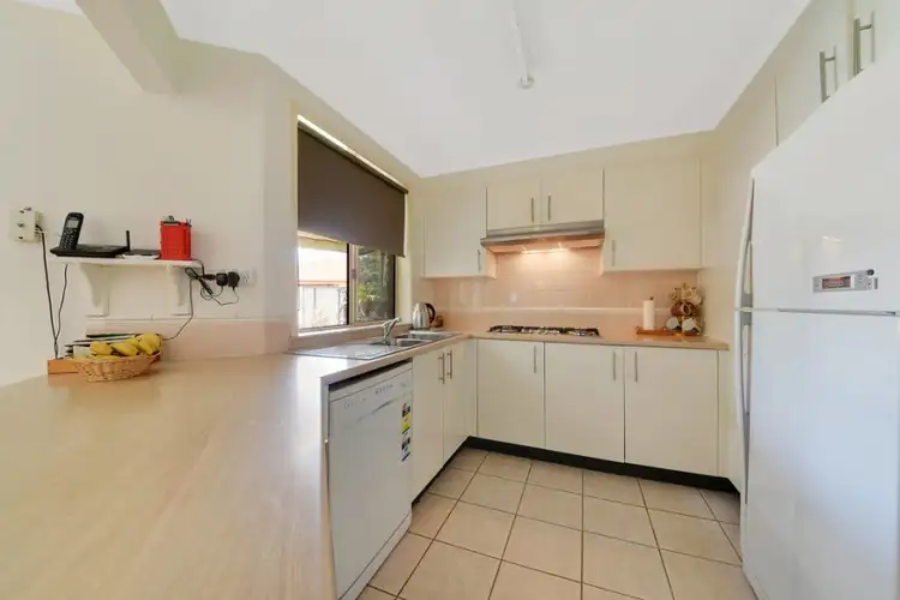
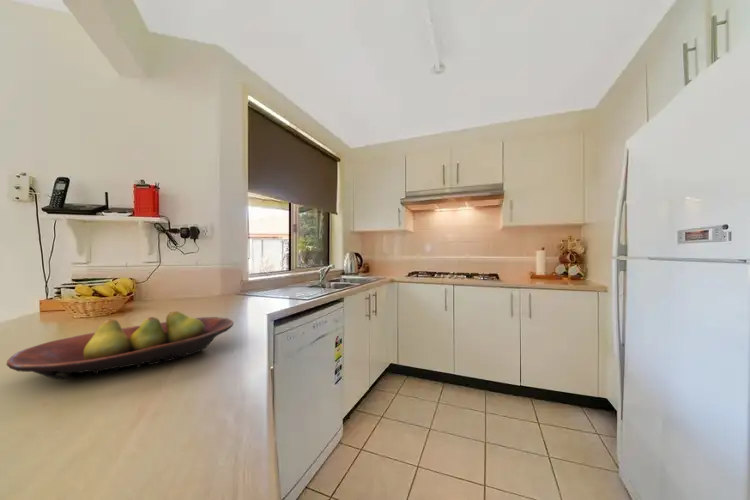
+ fruit bowl [6,310,235,380]
